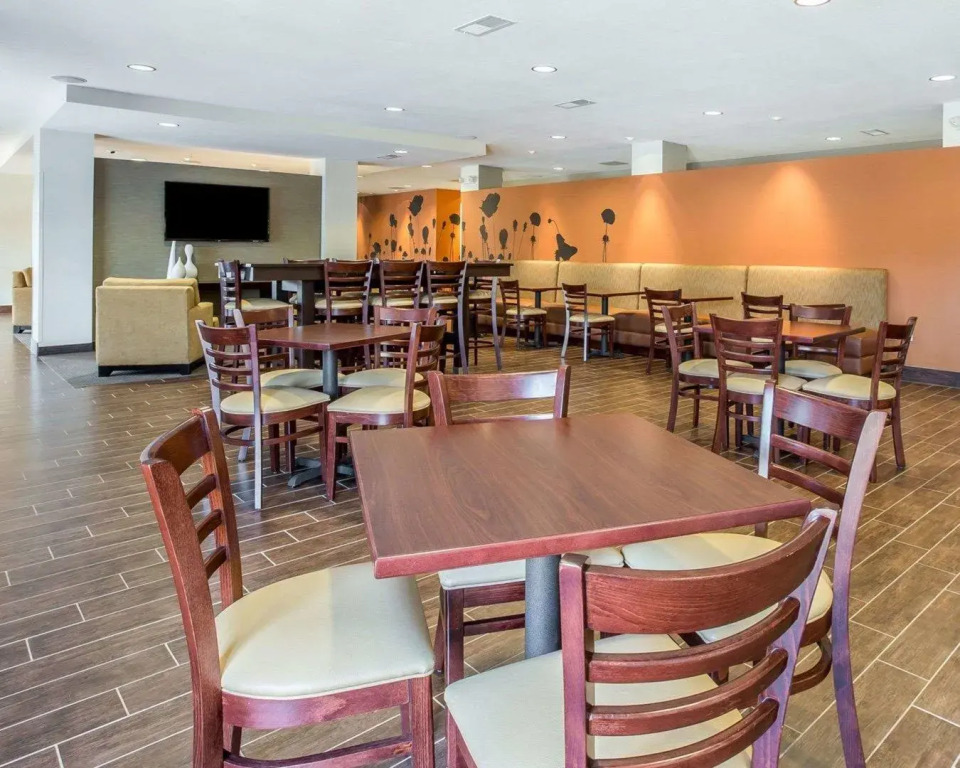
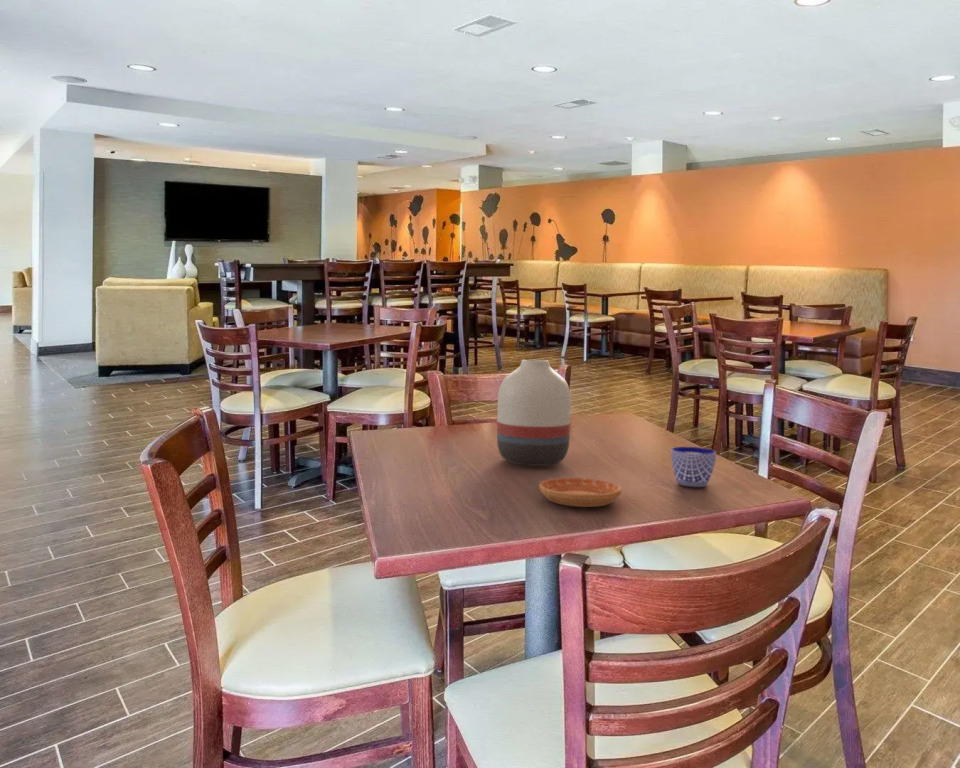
+ saucer [538,477,622,508]
+ vase [496,359,572,467]
+ cup [670,446,717,488]
